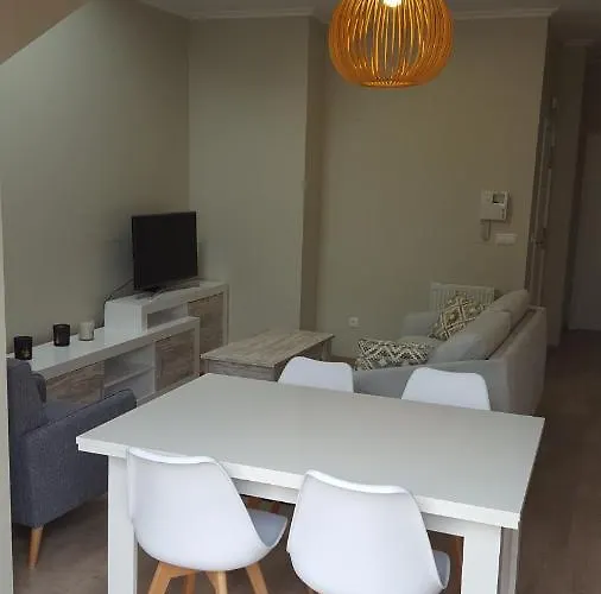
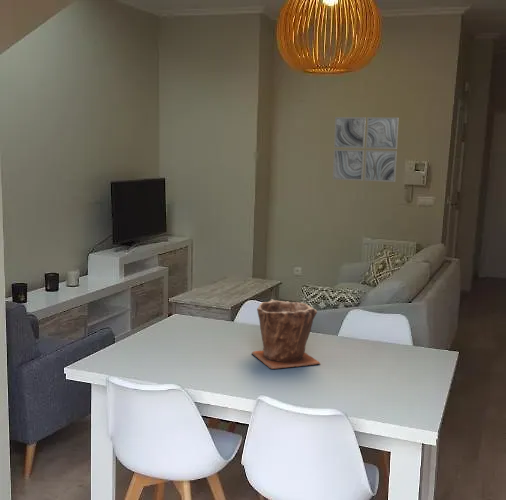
+ wall art [332,116,400,183]
+ plant pot [251,299,321,370]
